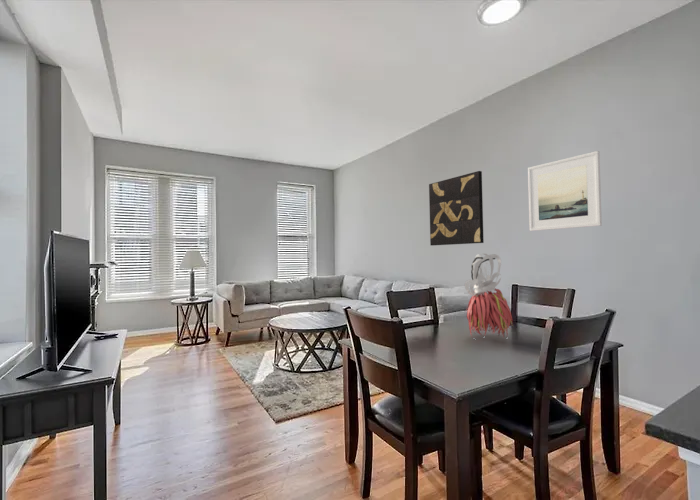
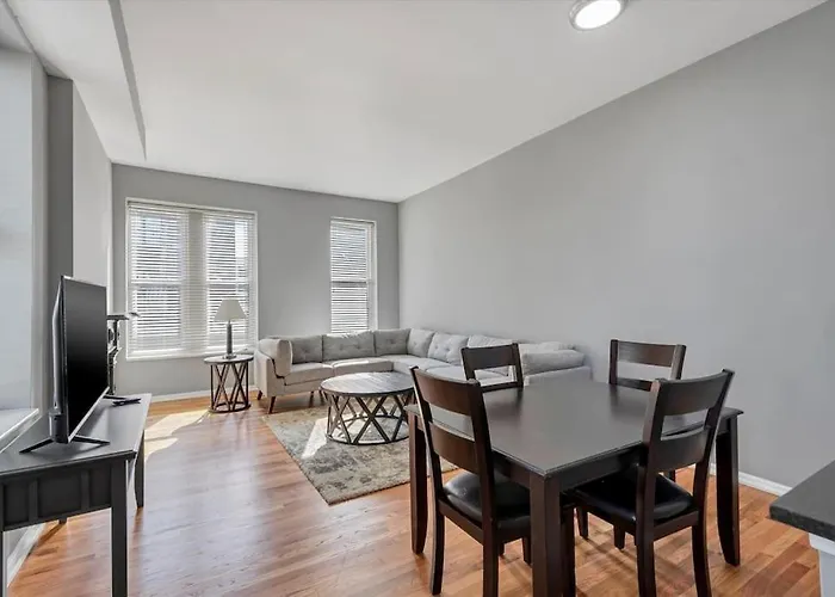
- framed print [527,150,603,232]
- wall art [428,170,485,246]
- dried flowers [464,253,514,338]
